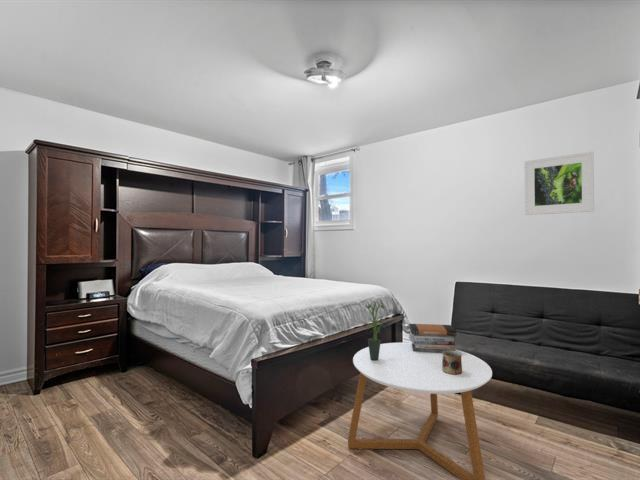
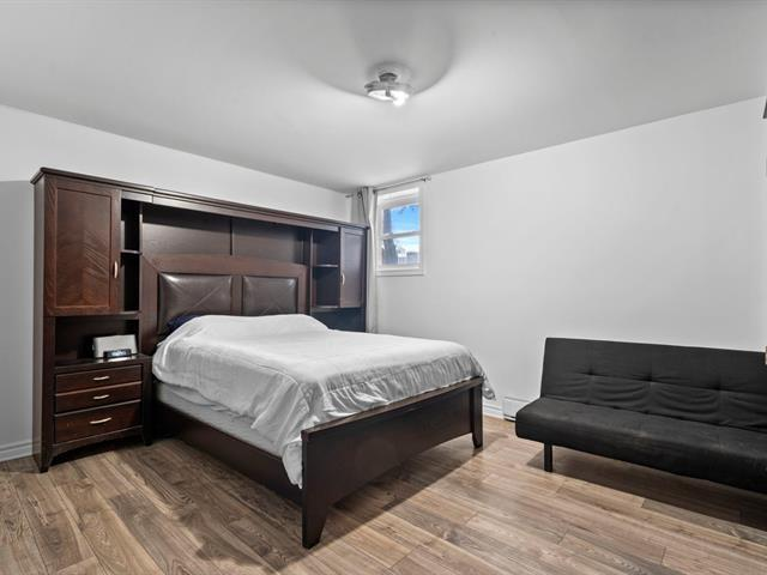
- mug [442,350,462,375]
- coffee table [347,341,493,480]
- book stack [408,323,457,353]
- potted plant [364,300,385,361]
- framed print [523,151,595,216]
